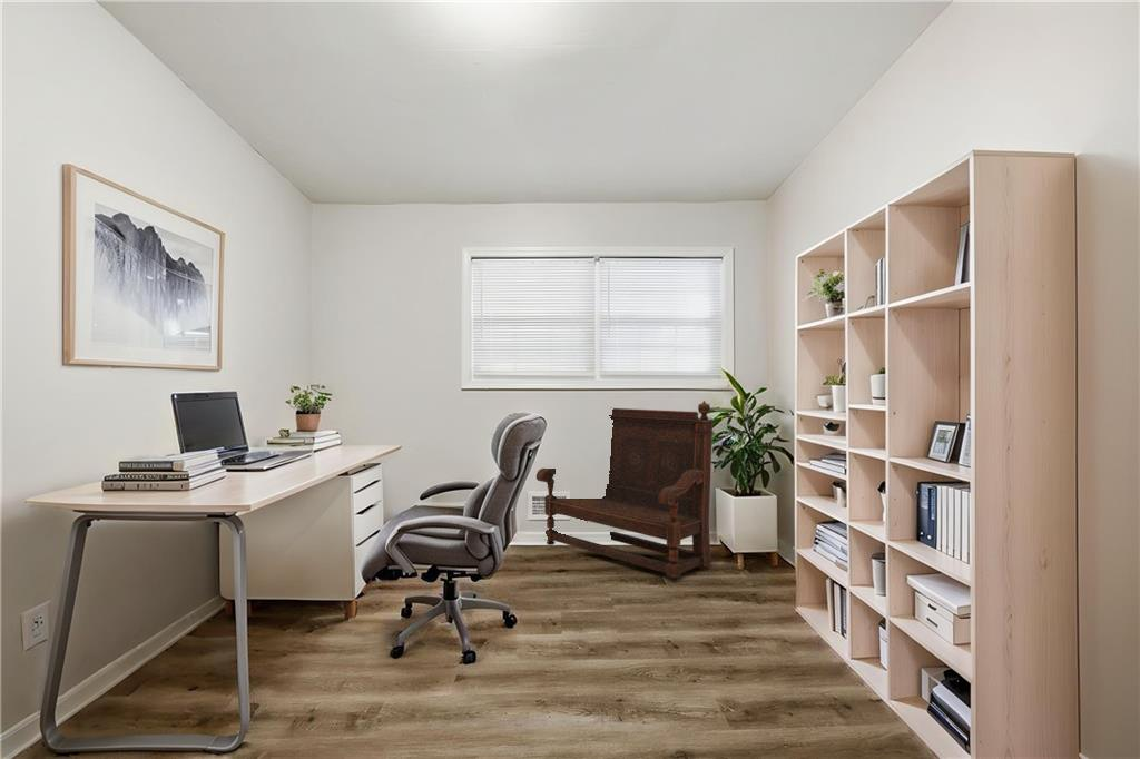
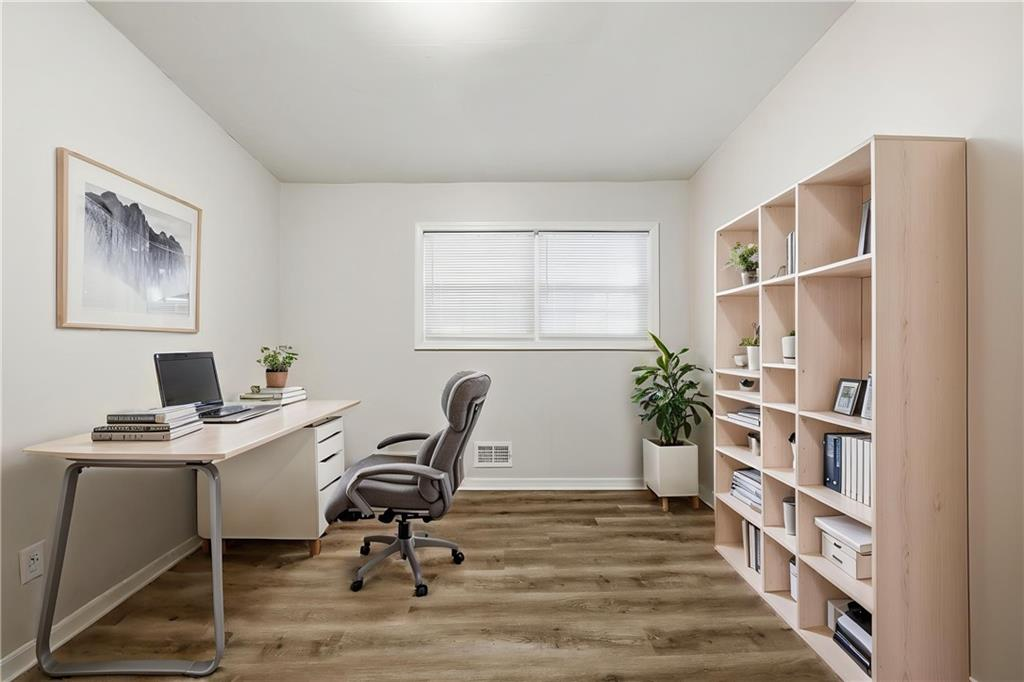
- bench [535,400,716,583]
